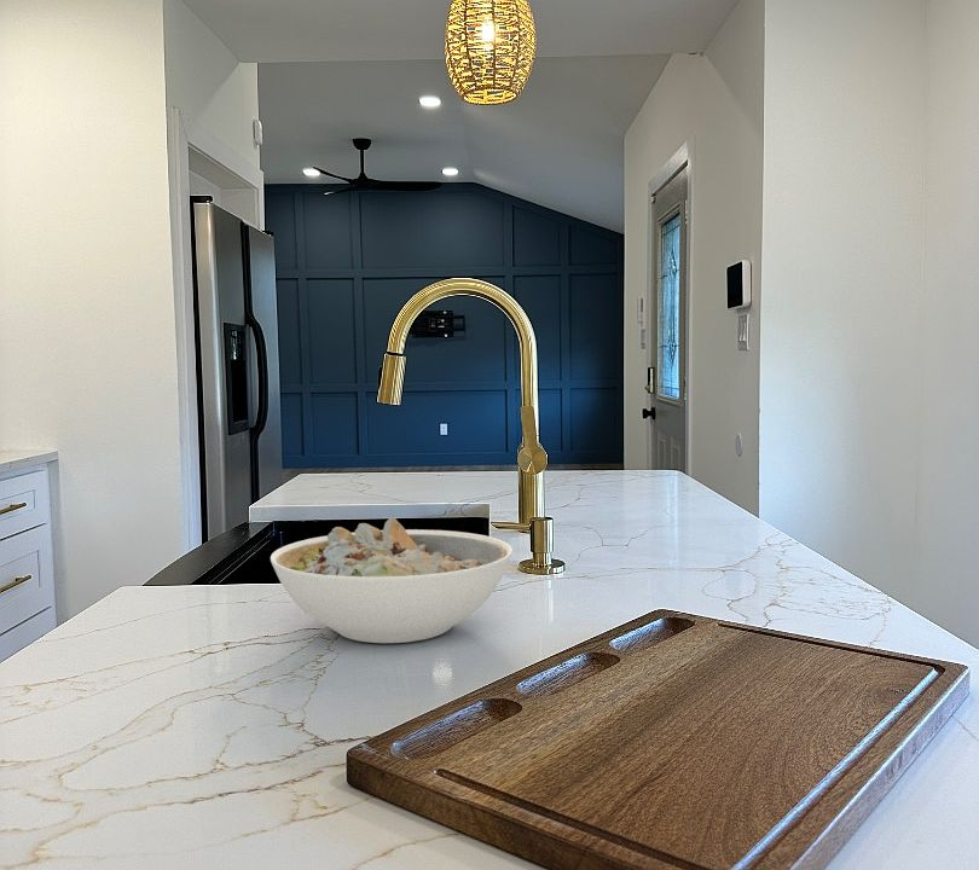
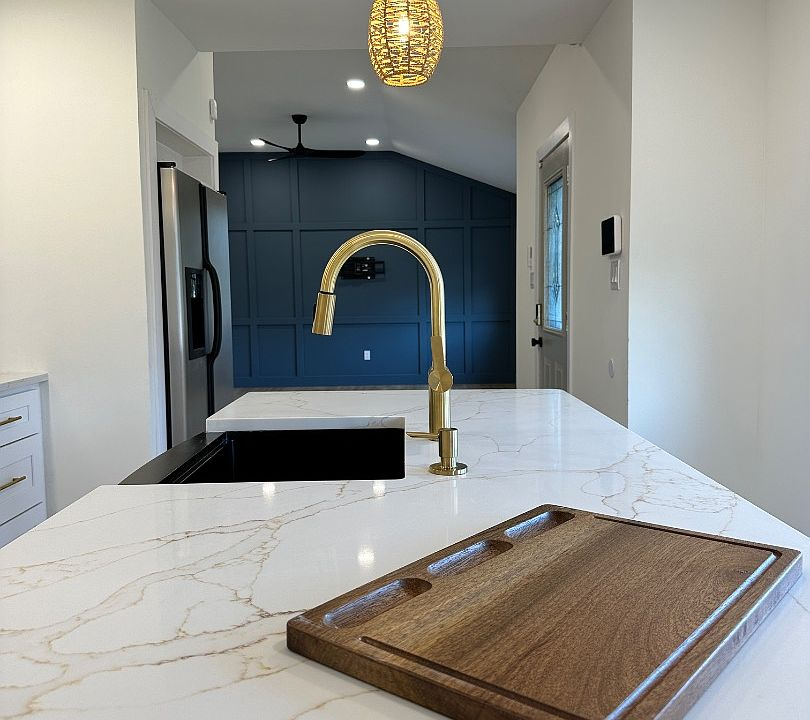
- bowl [270,516,514,644]
